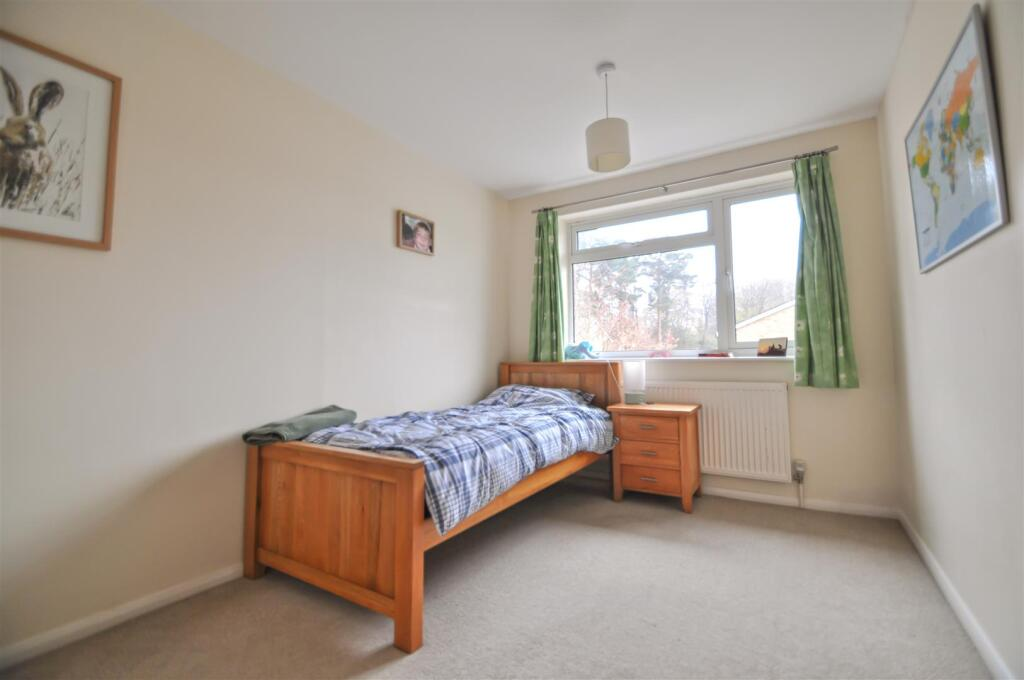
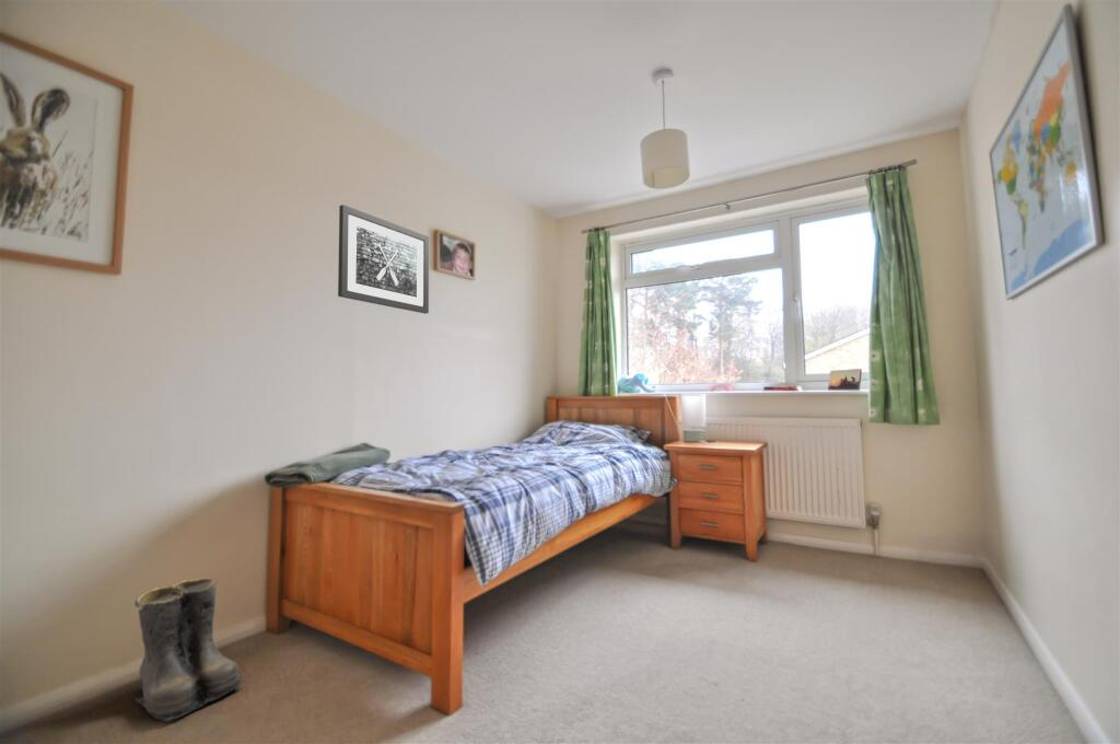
+ wall art [337,204,430,315]
+ boots [133,577,249,723]
